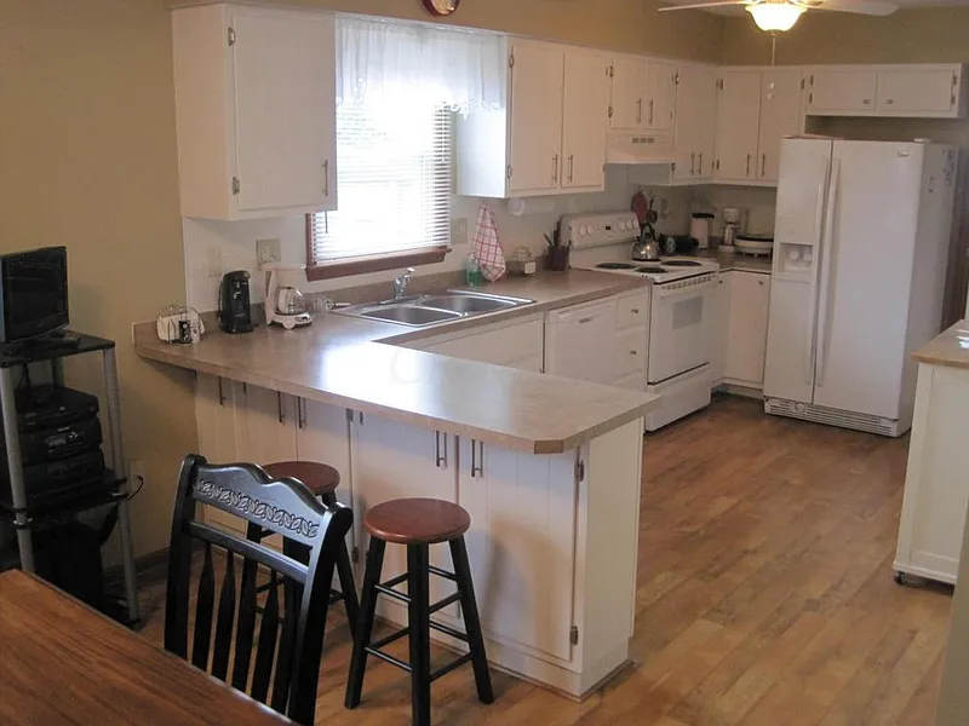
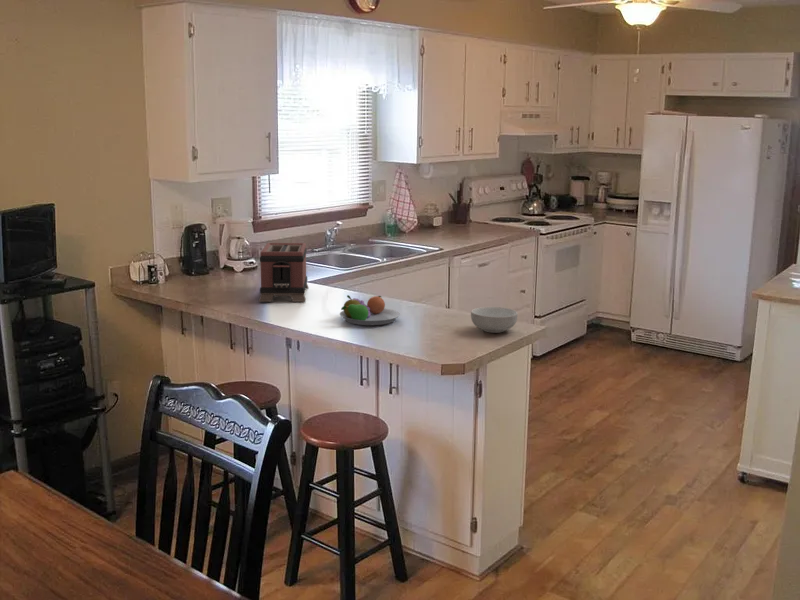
+ cereal bowl [470,306,519,334]
+ toaster [258,242,309,303]
+ fruit bowl [339,294,401,326]
